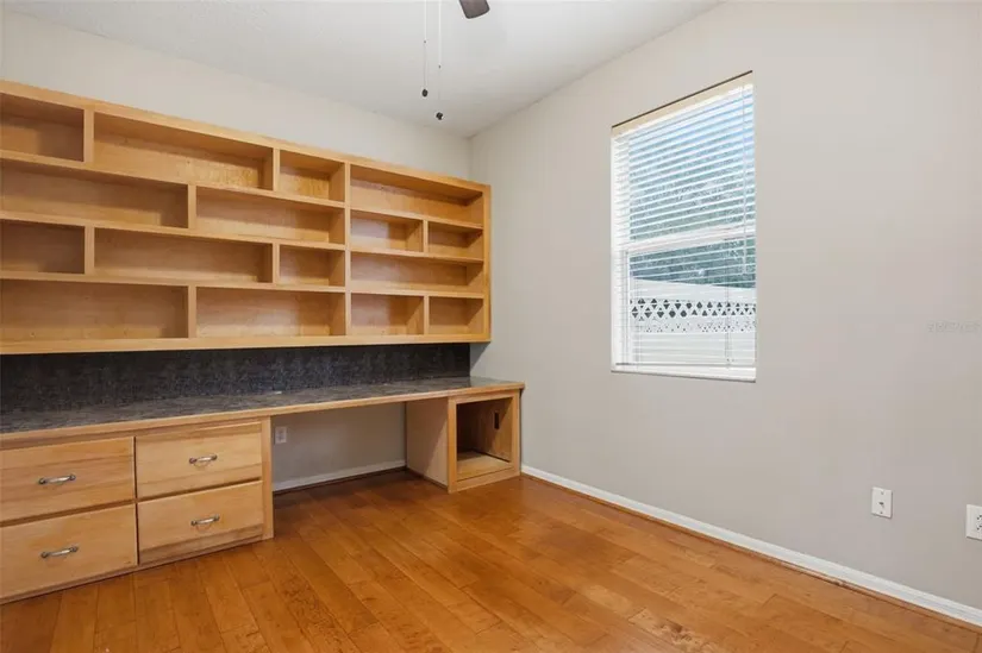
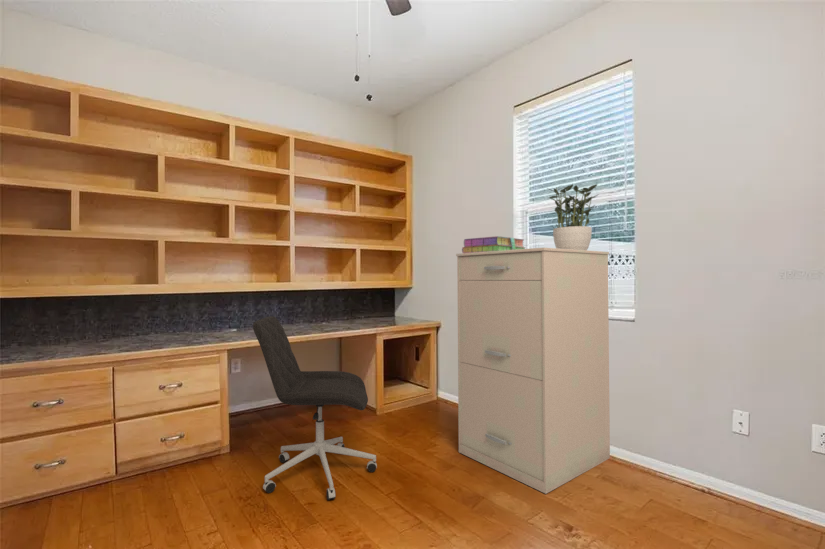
+ filing cabinet [455,247,611,495]
+ stack of books [461,235,527,253]
+ office chair [252,315,378,501]
+ potted plant [546,183,600,250]
